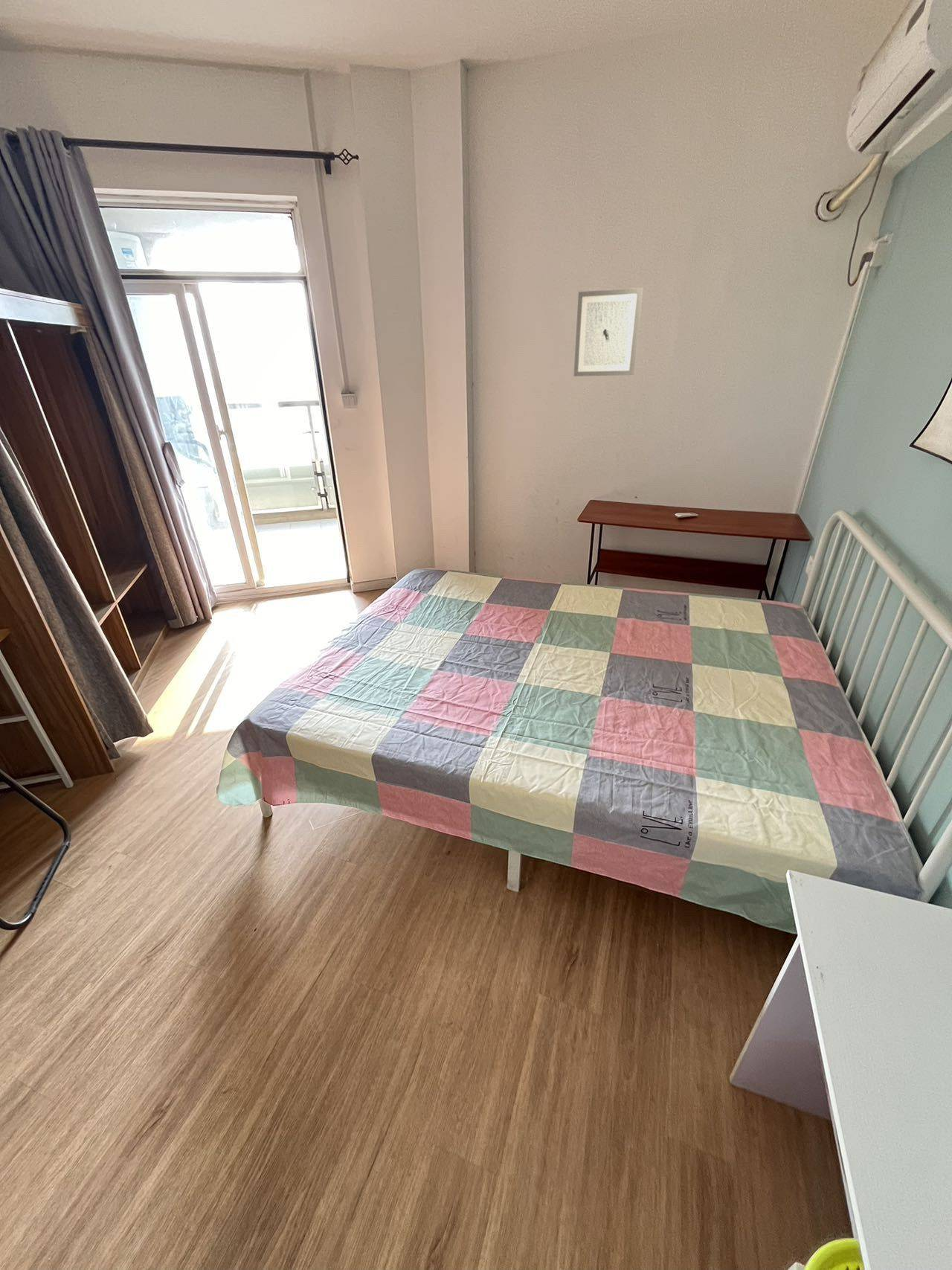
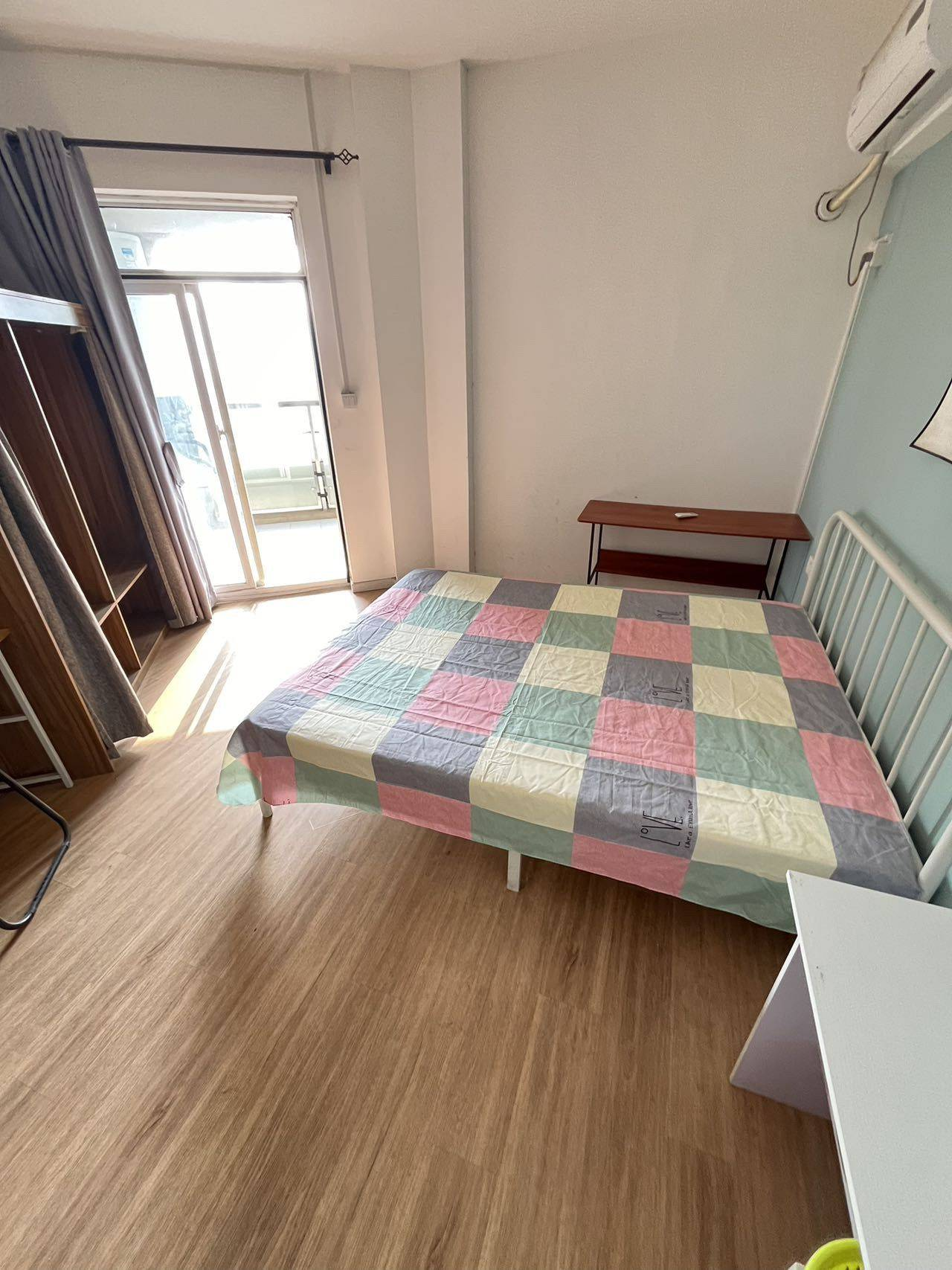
- wall art [573,287,643,377]
